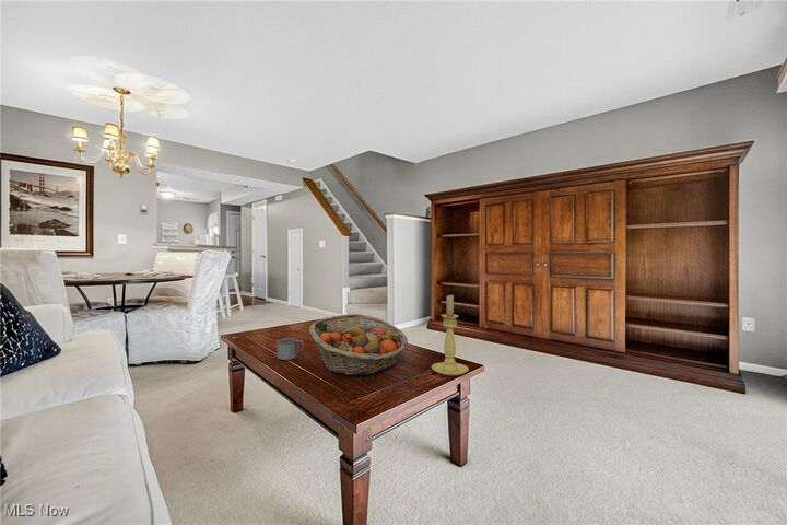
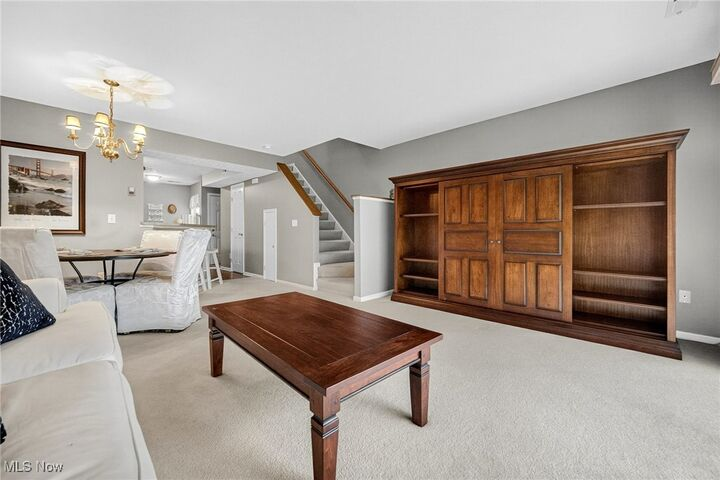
- mug [275,337,305,361]
- candle holder [431,294,470,376]
- fruit basket [308,313,409,376]
